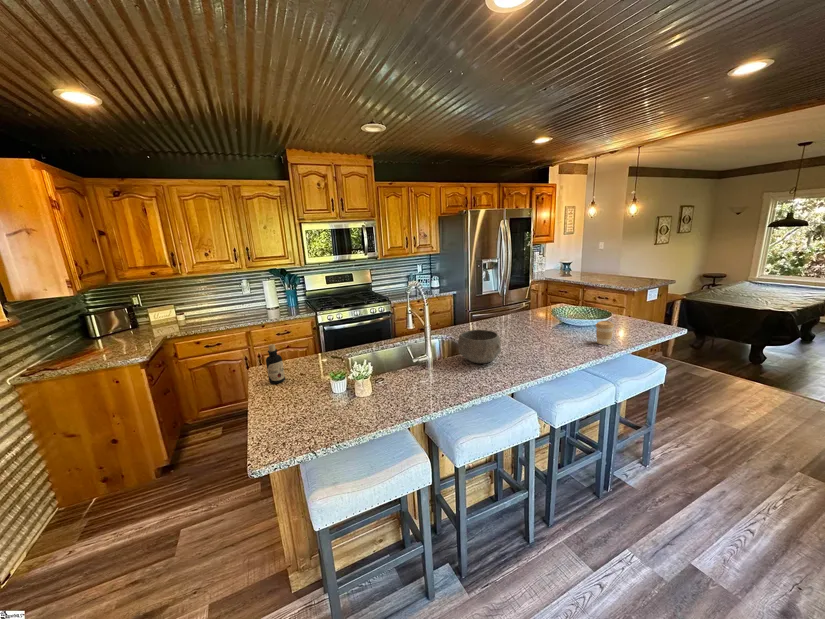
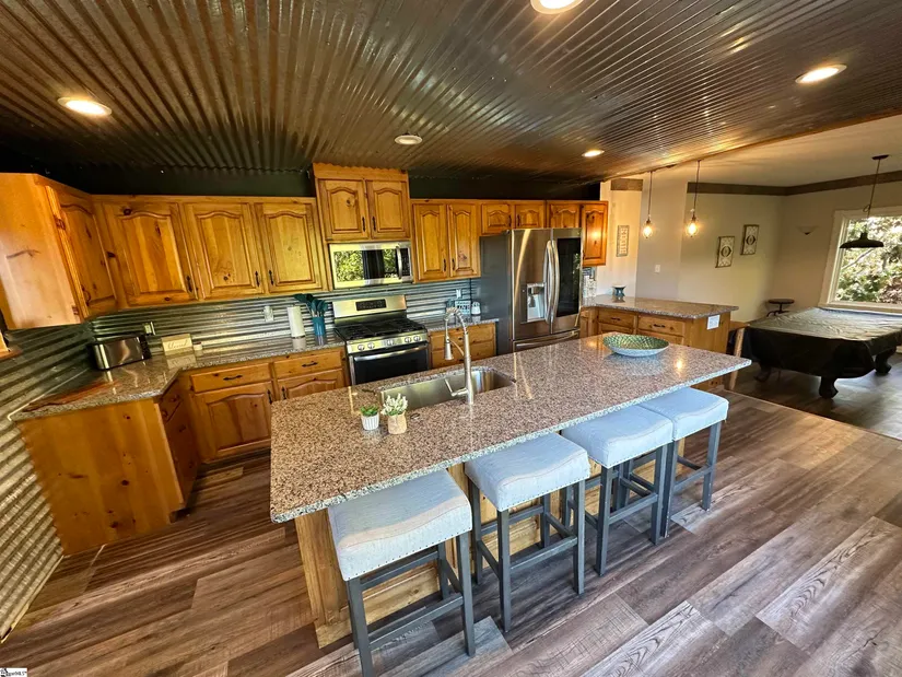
- bowl [457,329,502,364]
- coffee cup [595,320,615,346]
- bottle [265,343,286,385]
